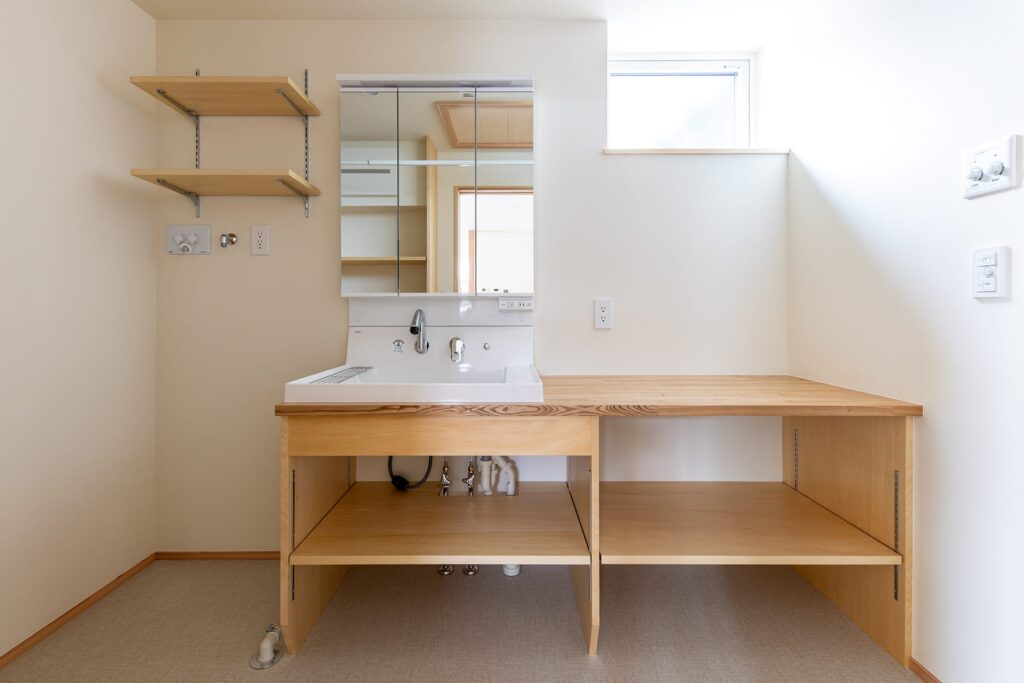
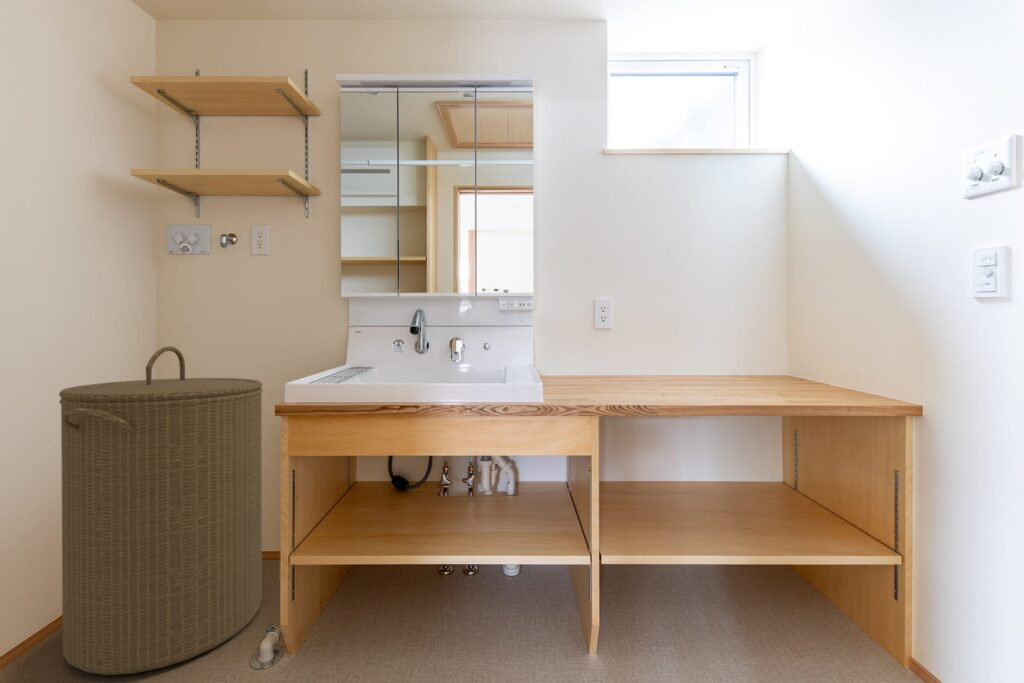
+ laundry hamper [58,345,264,676]
